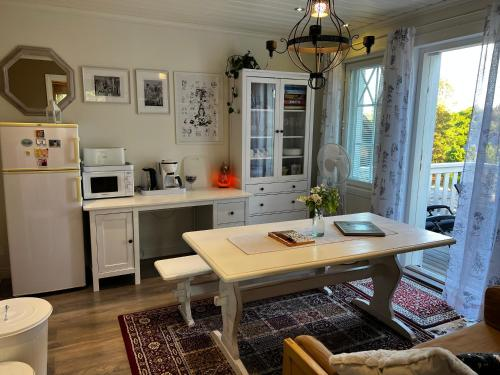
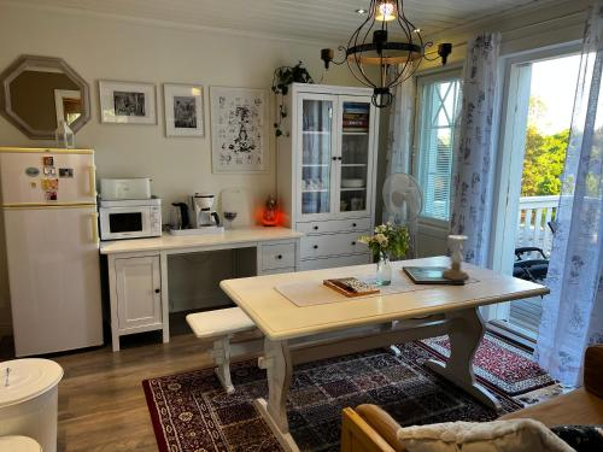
+ candle holder [440,234,470,281]
